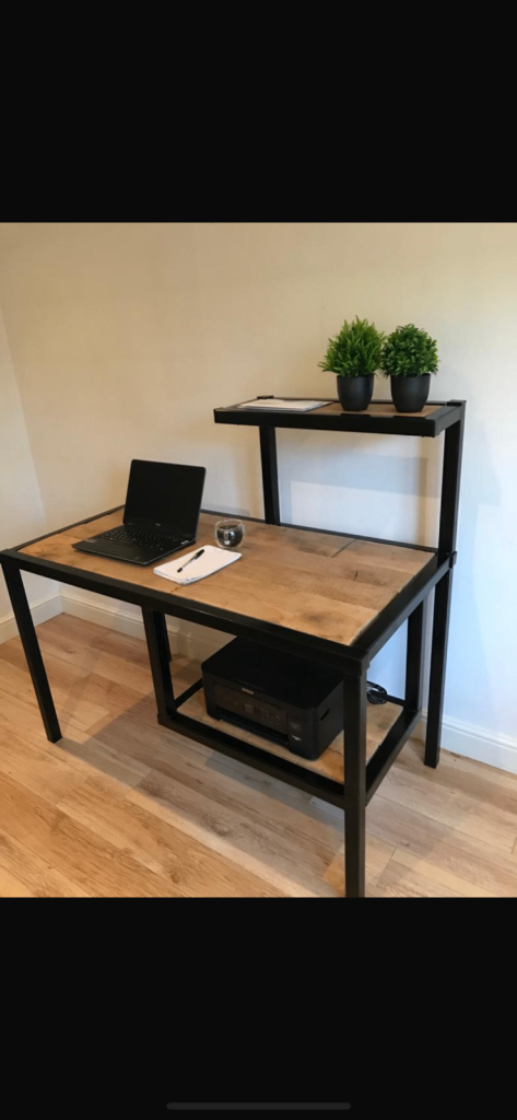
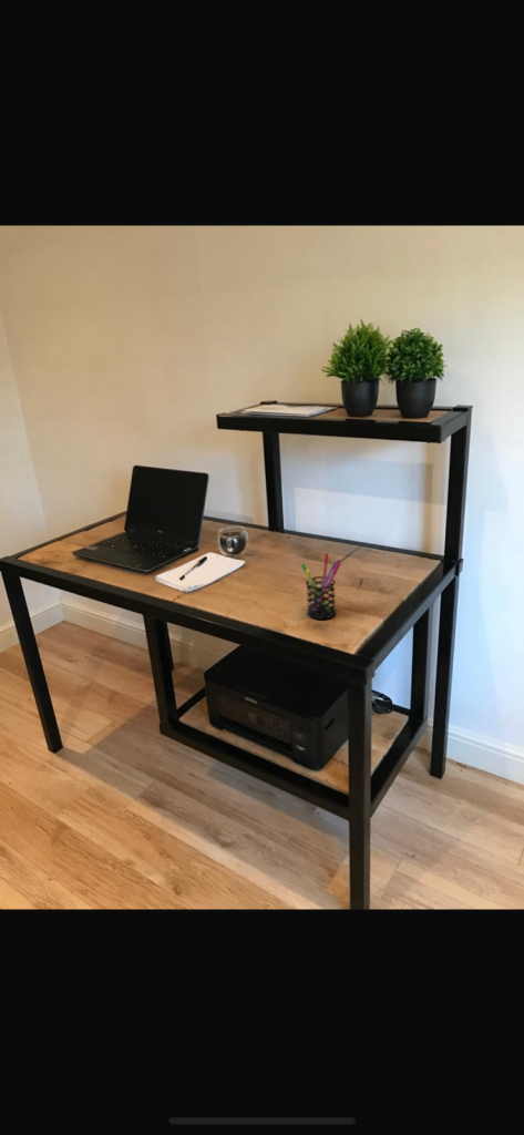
+ pen holder [300,552,342,621]
